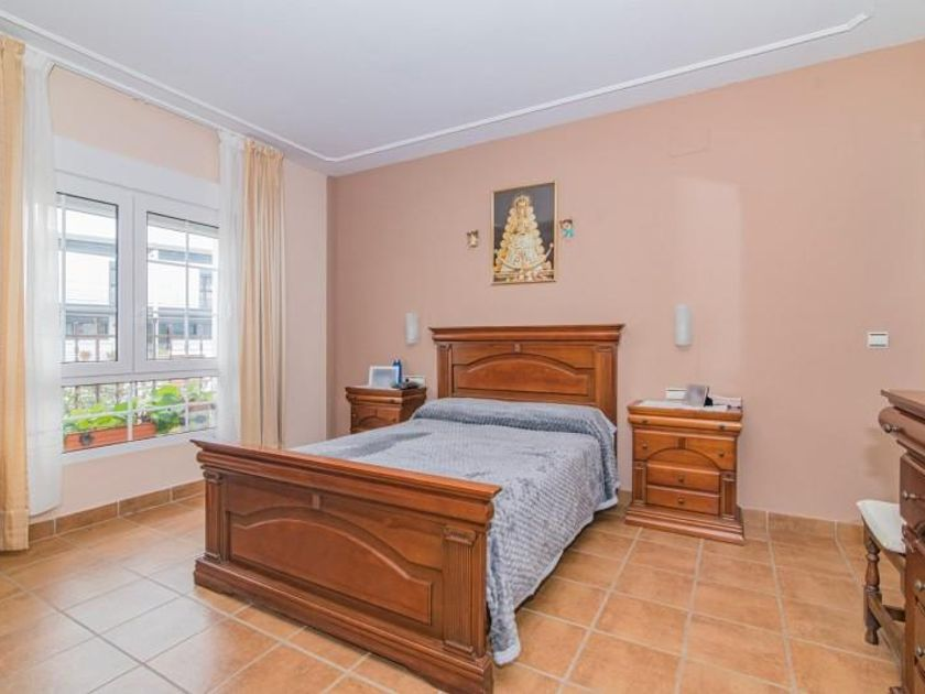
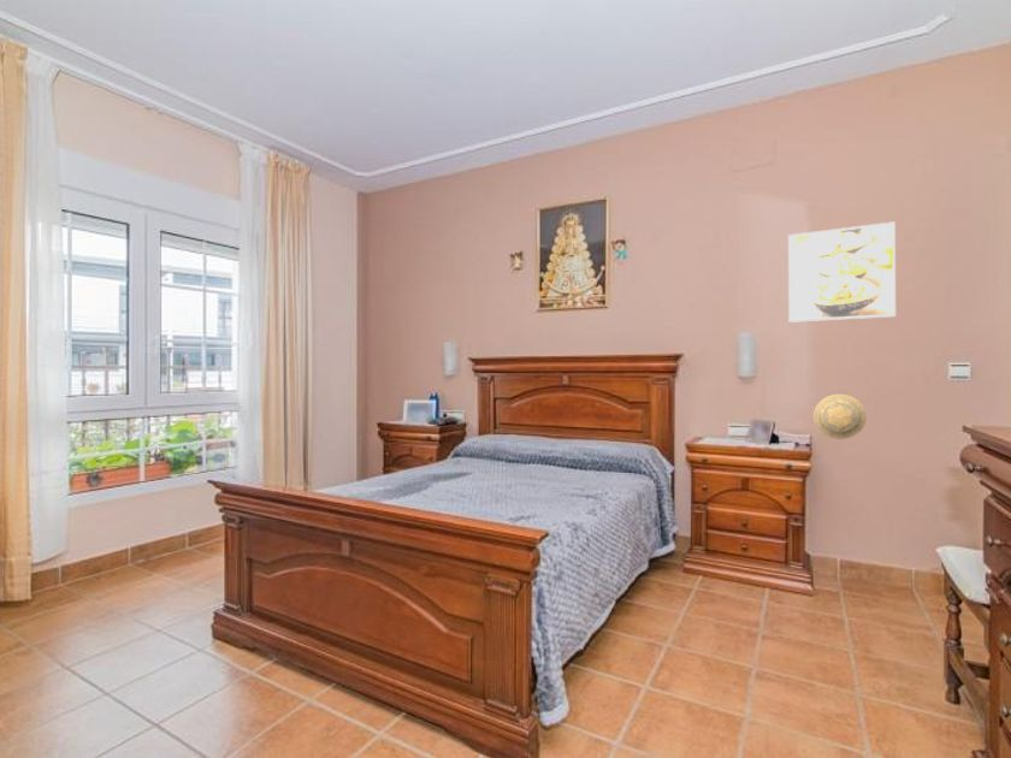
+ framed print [787,220,897,324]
+ decorative plate [812,393,868,440]
